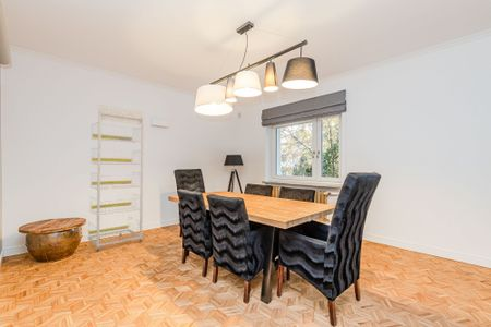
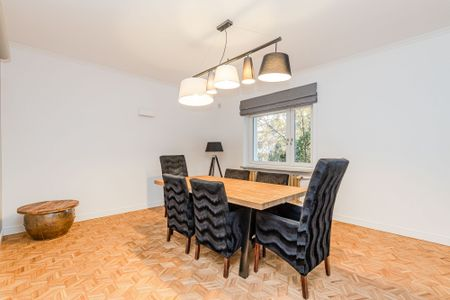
- shelving unit [87,104,145,252]
